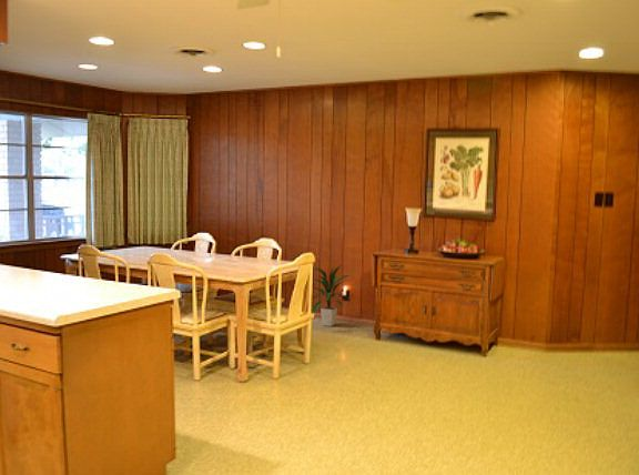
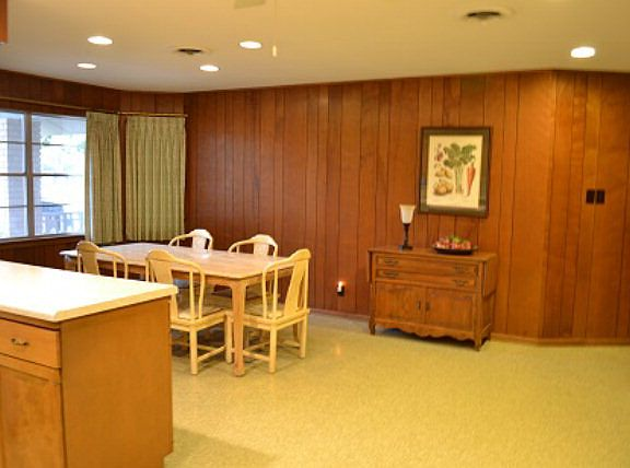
- indoor plant [312,263,354,327]
